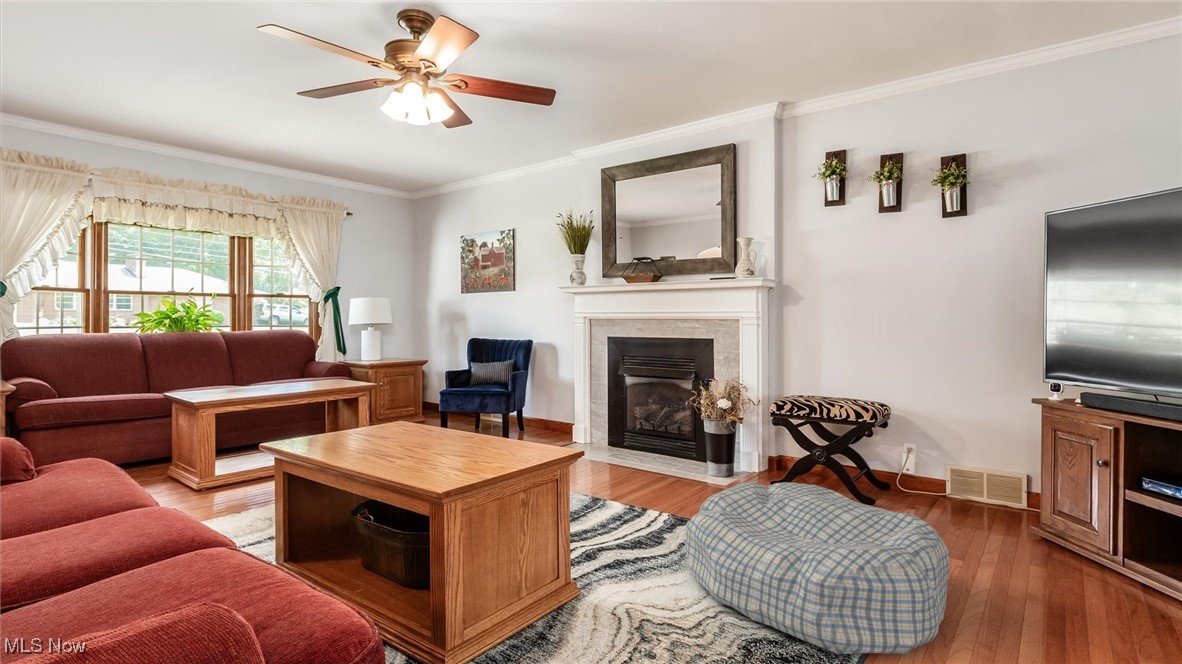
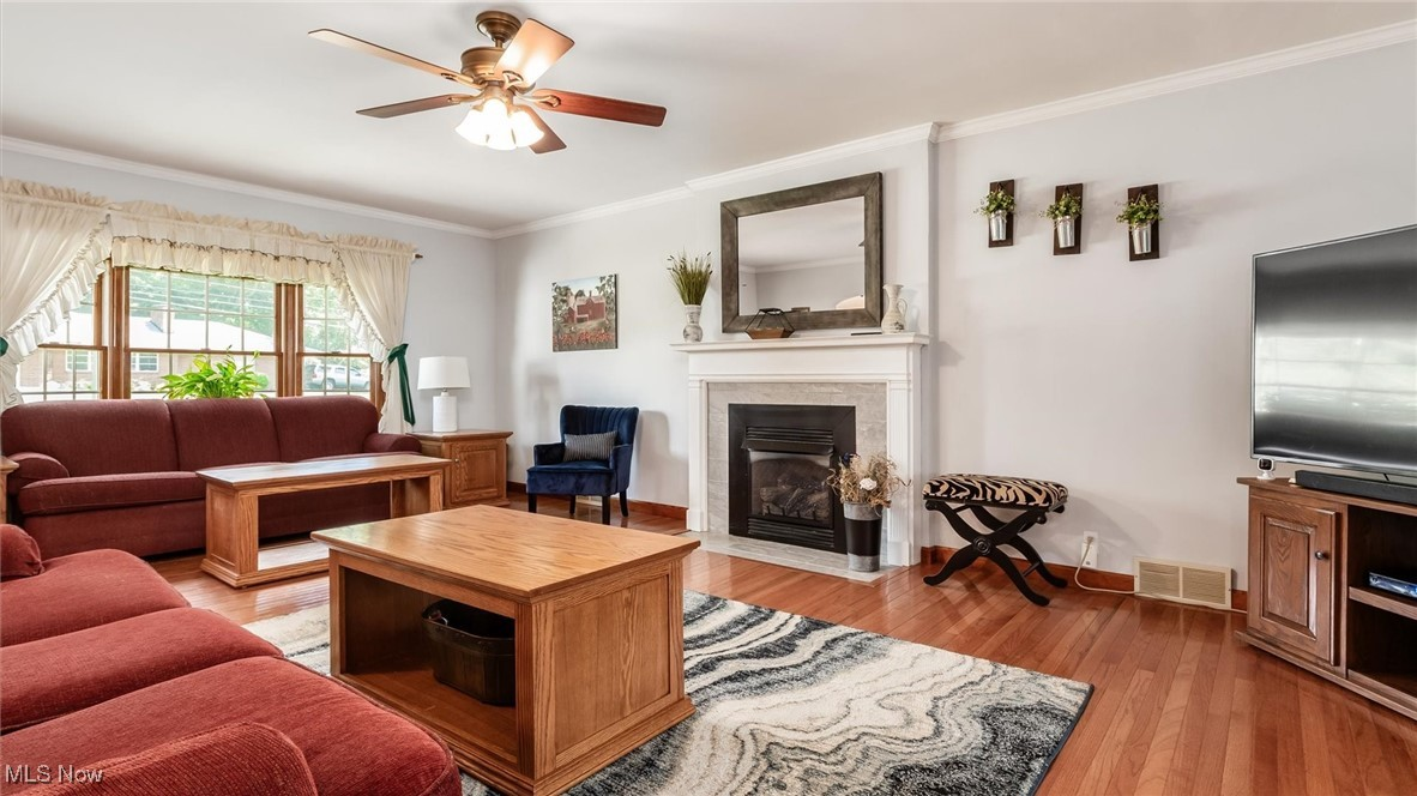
- dog bed [684,481,951,655]
